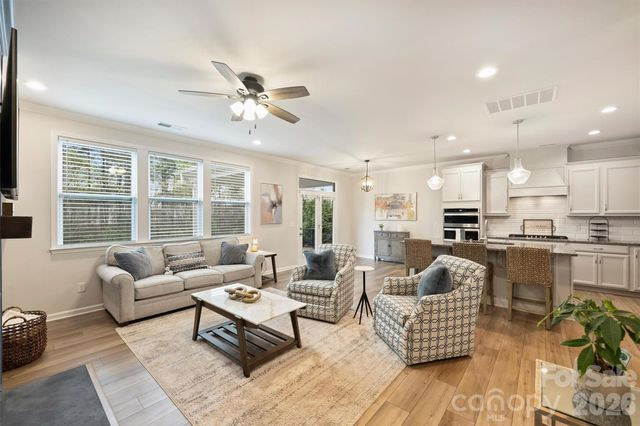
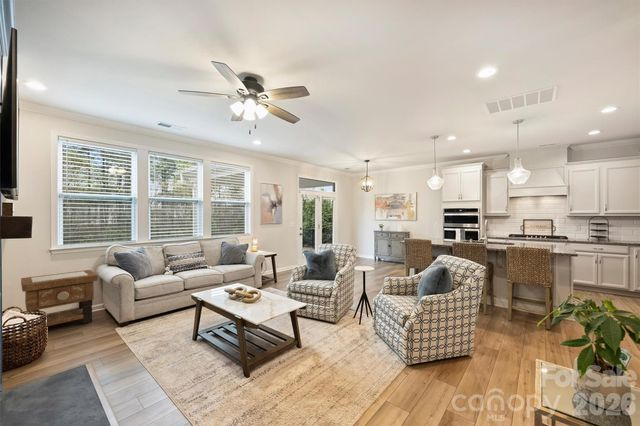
+ side table [20,269,99,327]
